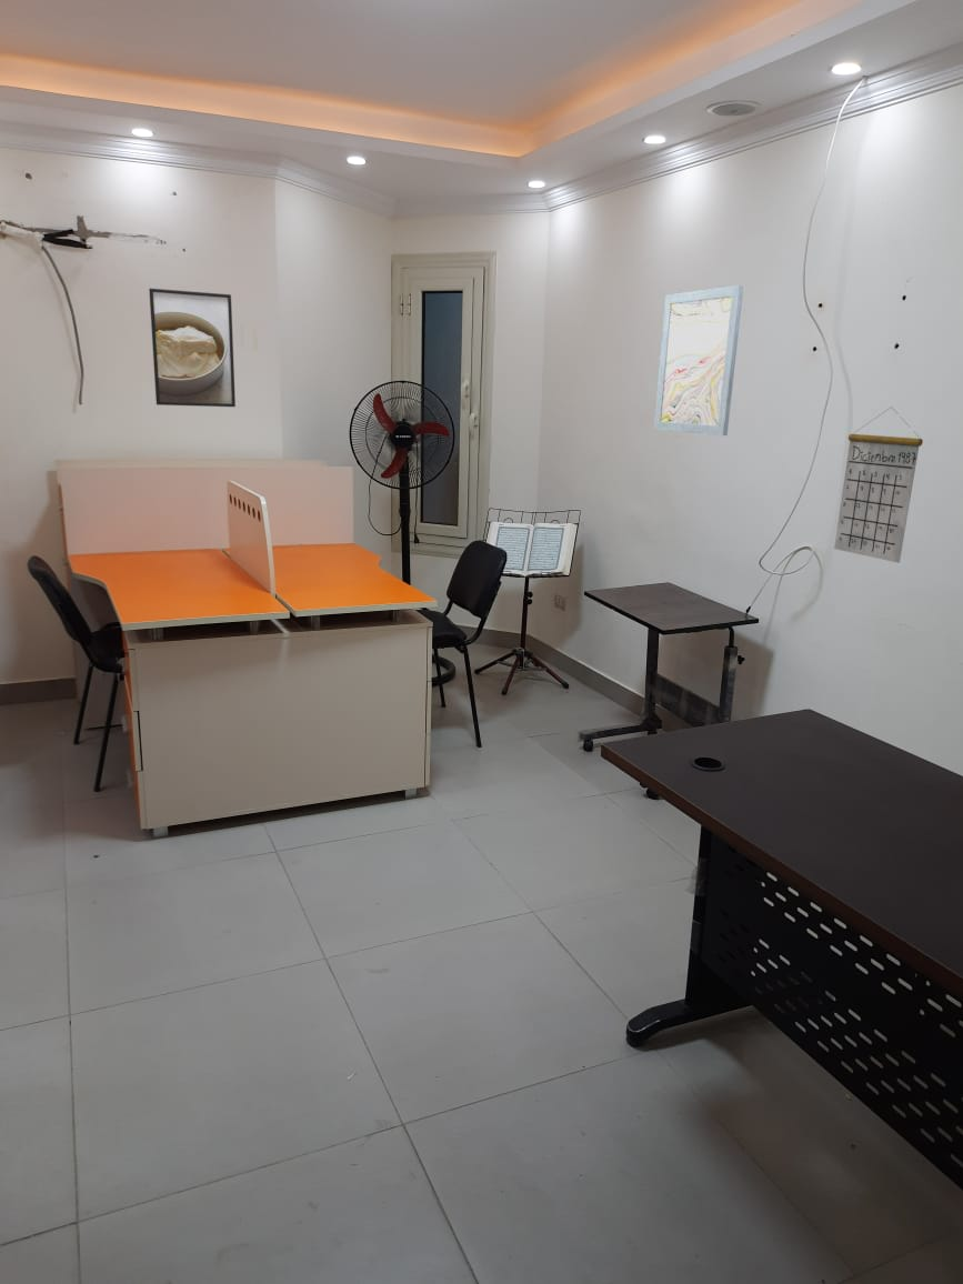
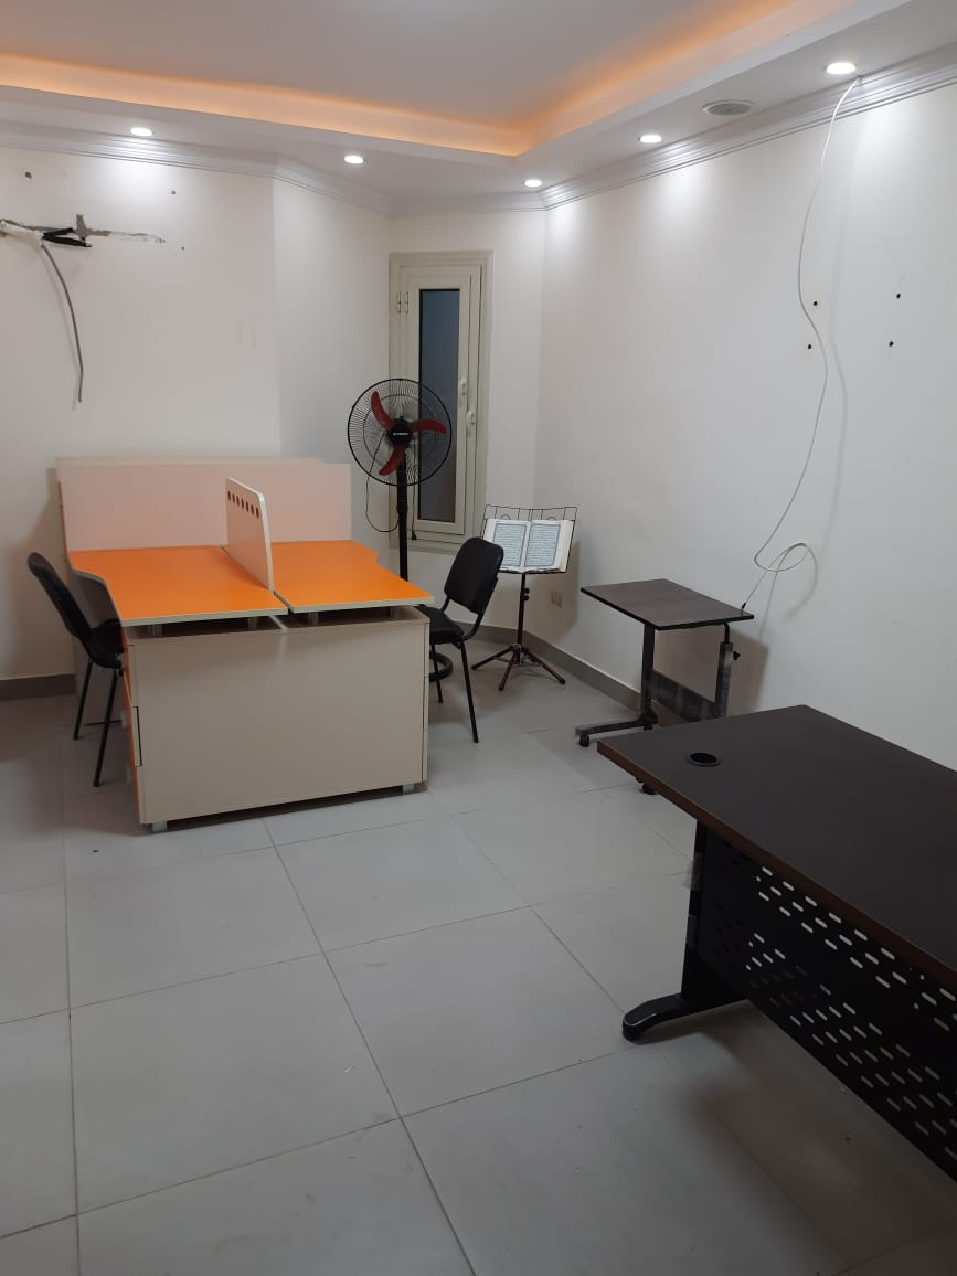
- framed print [148,288,237,408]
- wall art [653,284,744,437]
- calendar [833,405,924,564]
